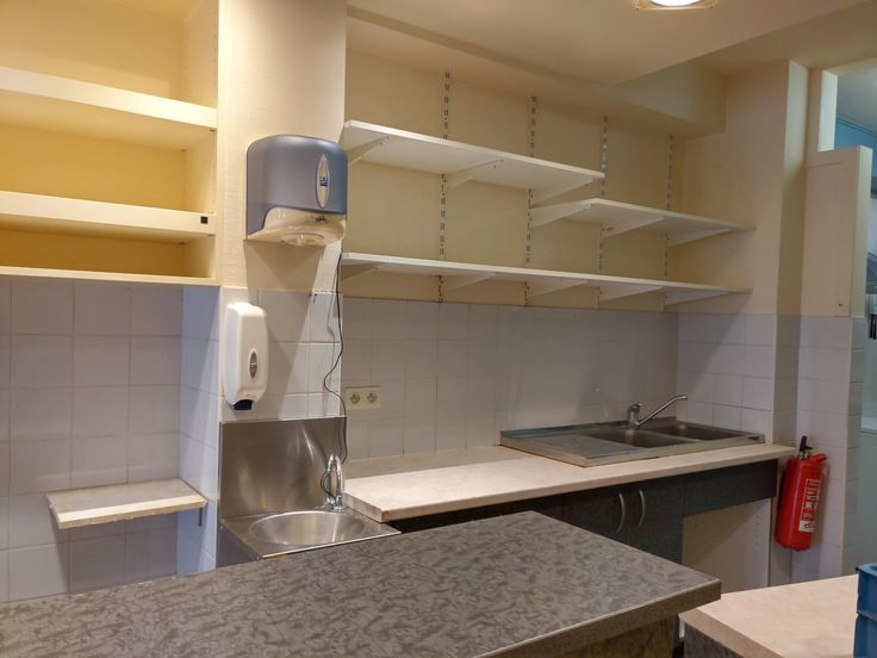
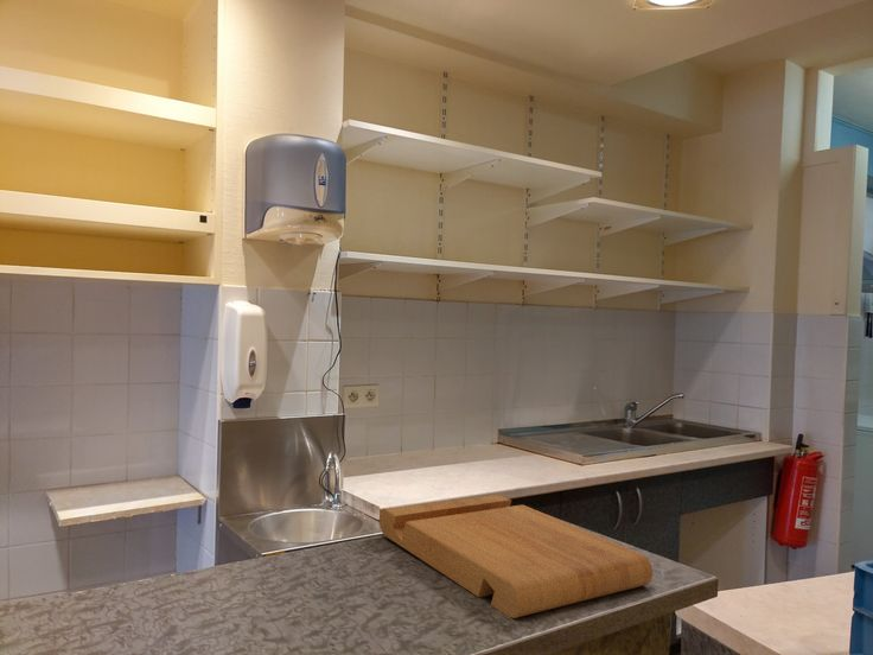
+ cutting board [378,494,654,619]
